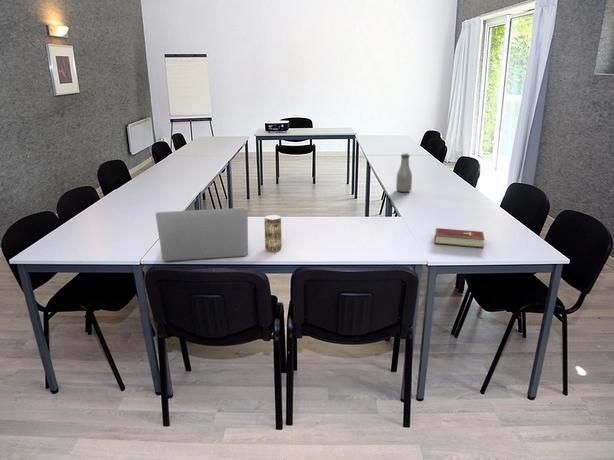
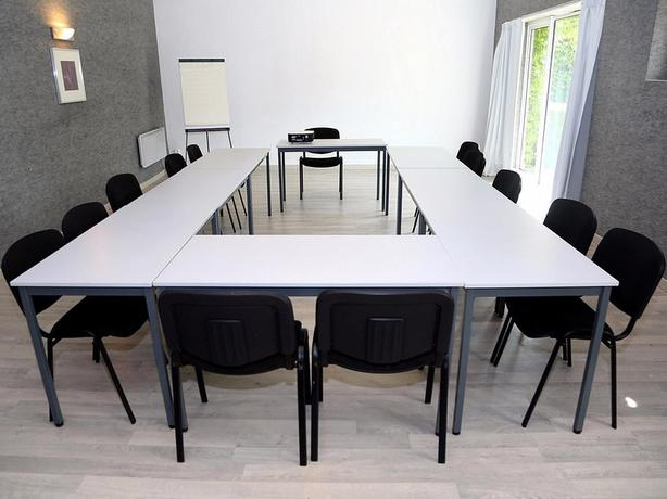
- hardcover book [433,227,486,249]
- bottle [395,152,413,193]
- beverage can [263,214,283,253]
- laptop [155,207,249,262]
